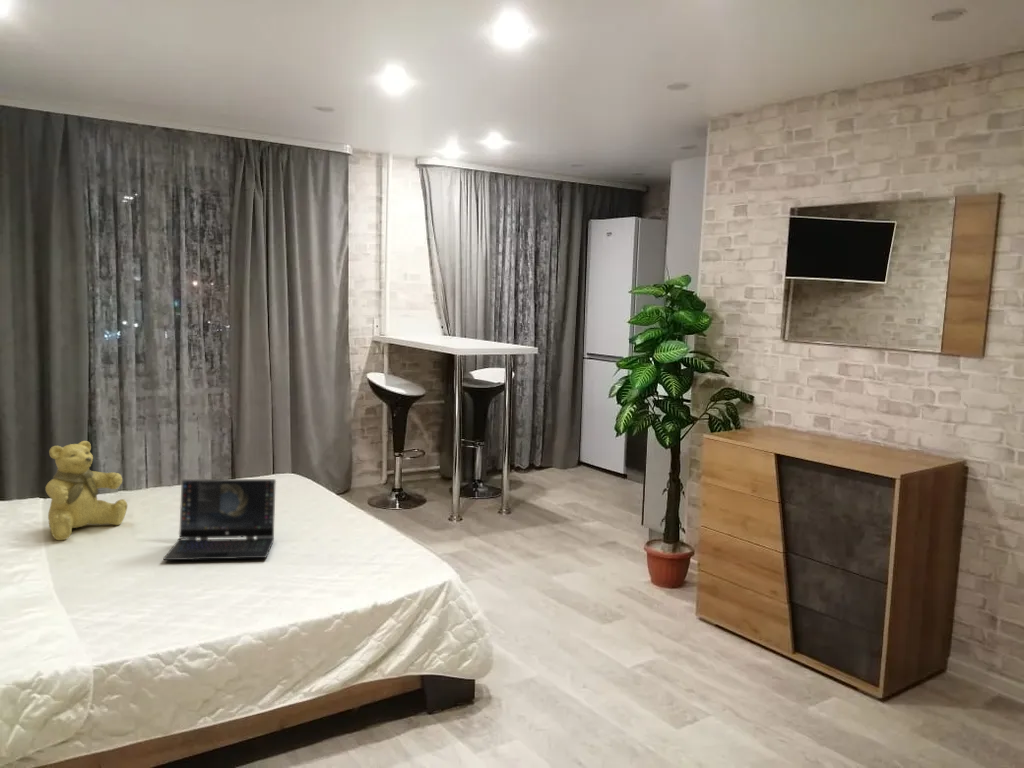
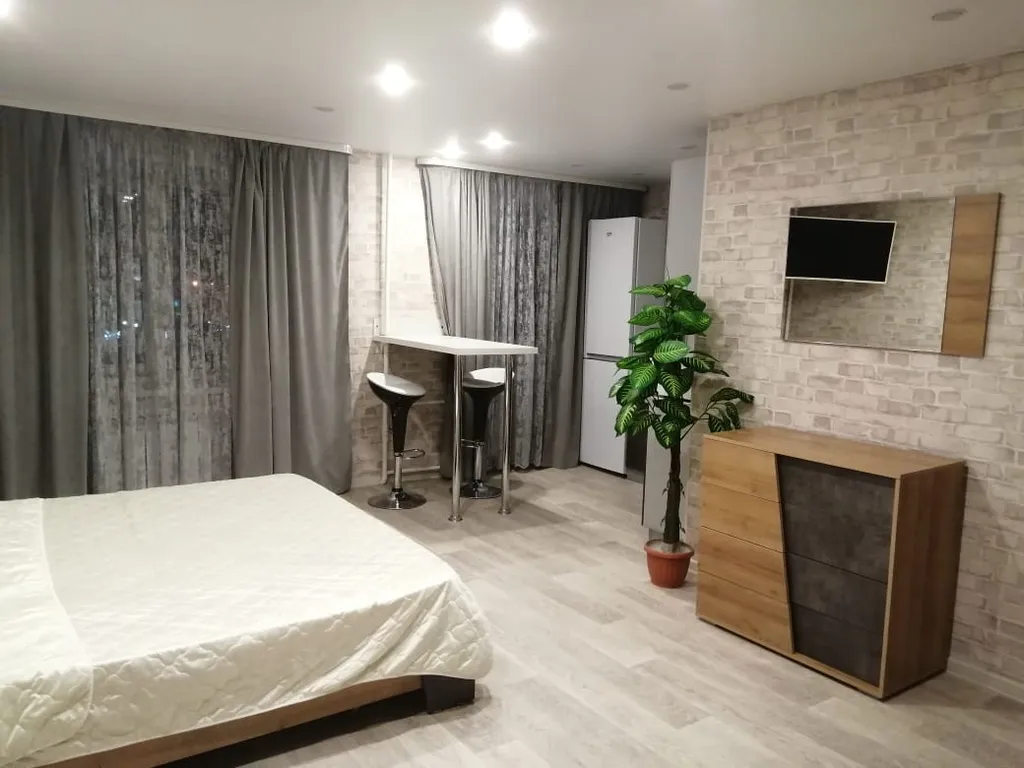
- laptop [162,478,277,561]
- teddy bear [45,440,128,541]
